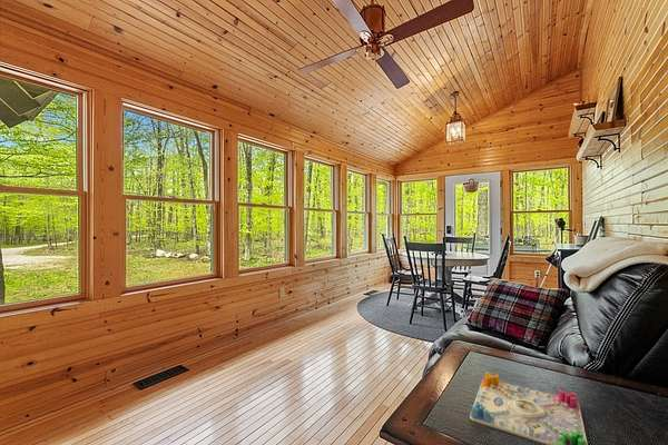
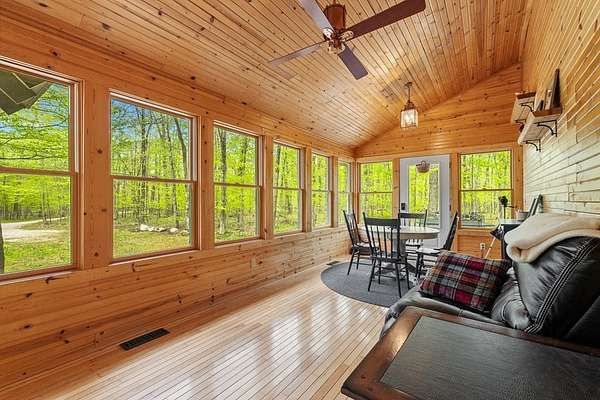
- board game [469,370,589,445]
